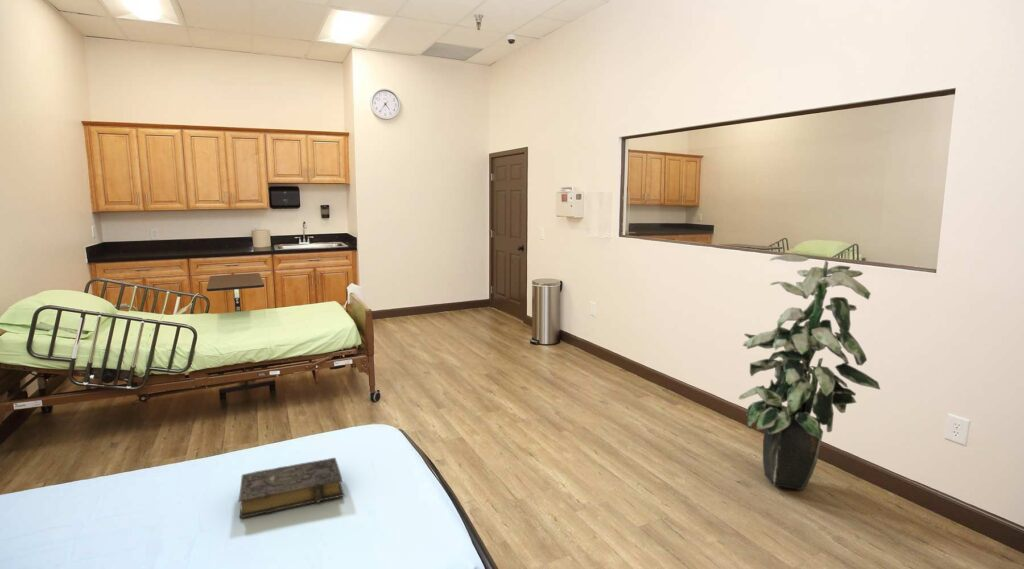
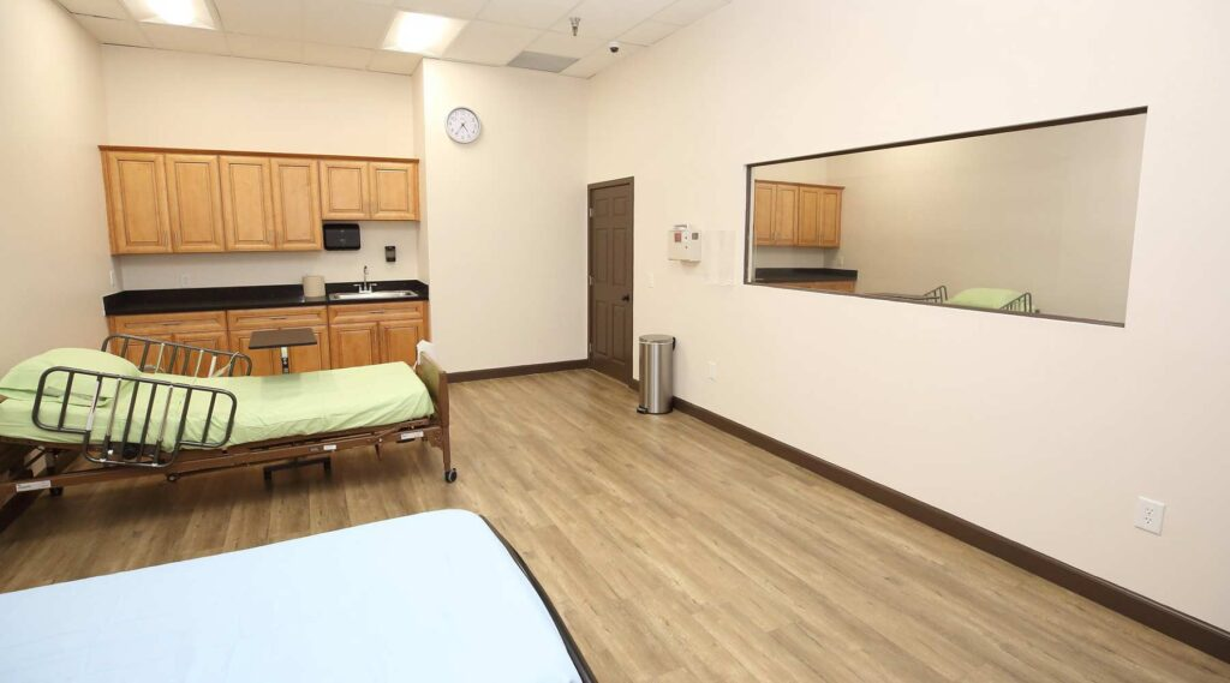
- indoor plant [738,253,881,491]
- book [238,457,346,519]
